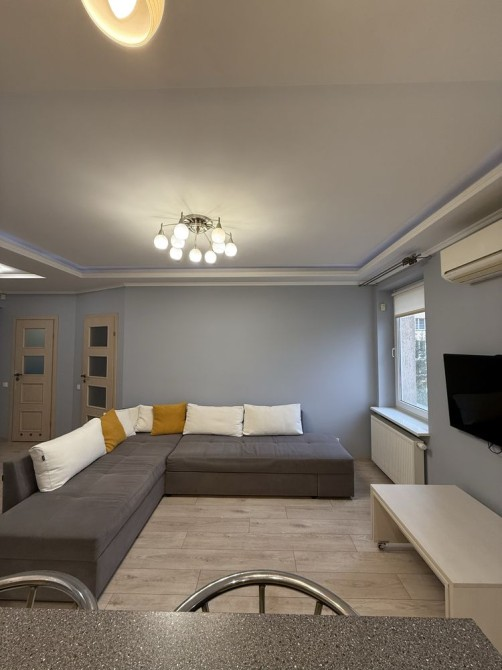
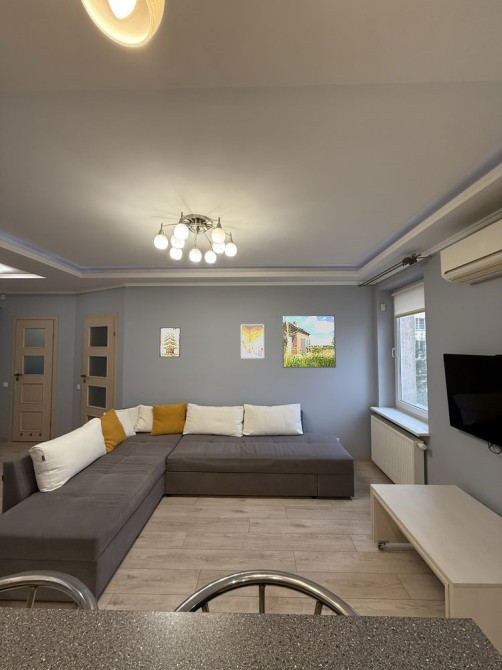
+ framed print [240,323,265,359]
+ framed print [281,314,337,369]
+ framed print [159,326,181,358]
